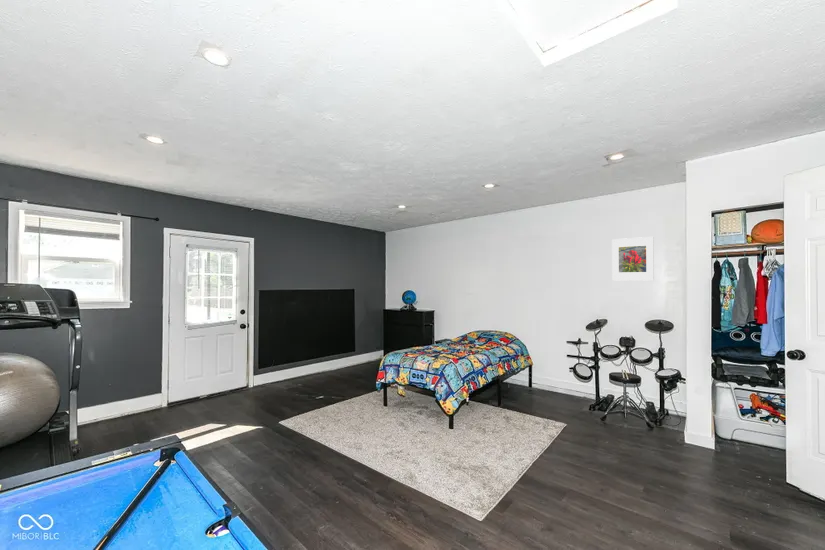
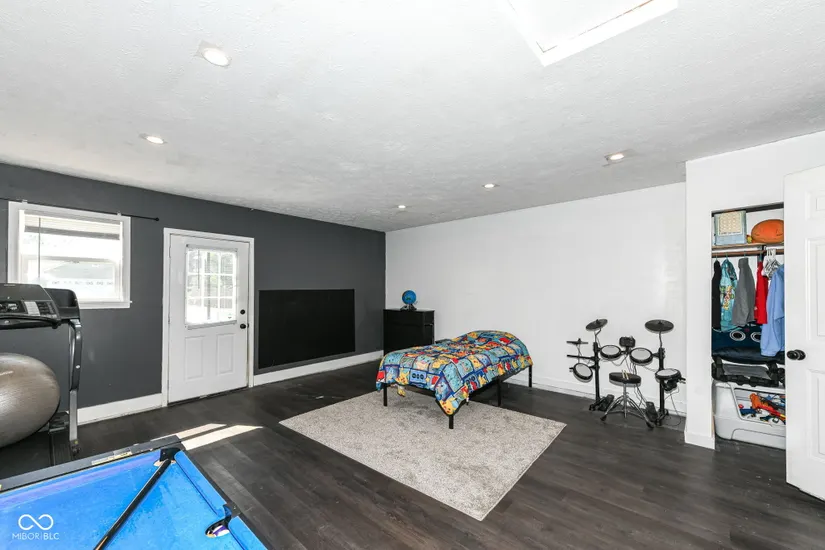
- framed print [611,236,655,281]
